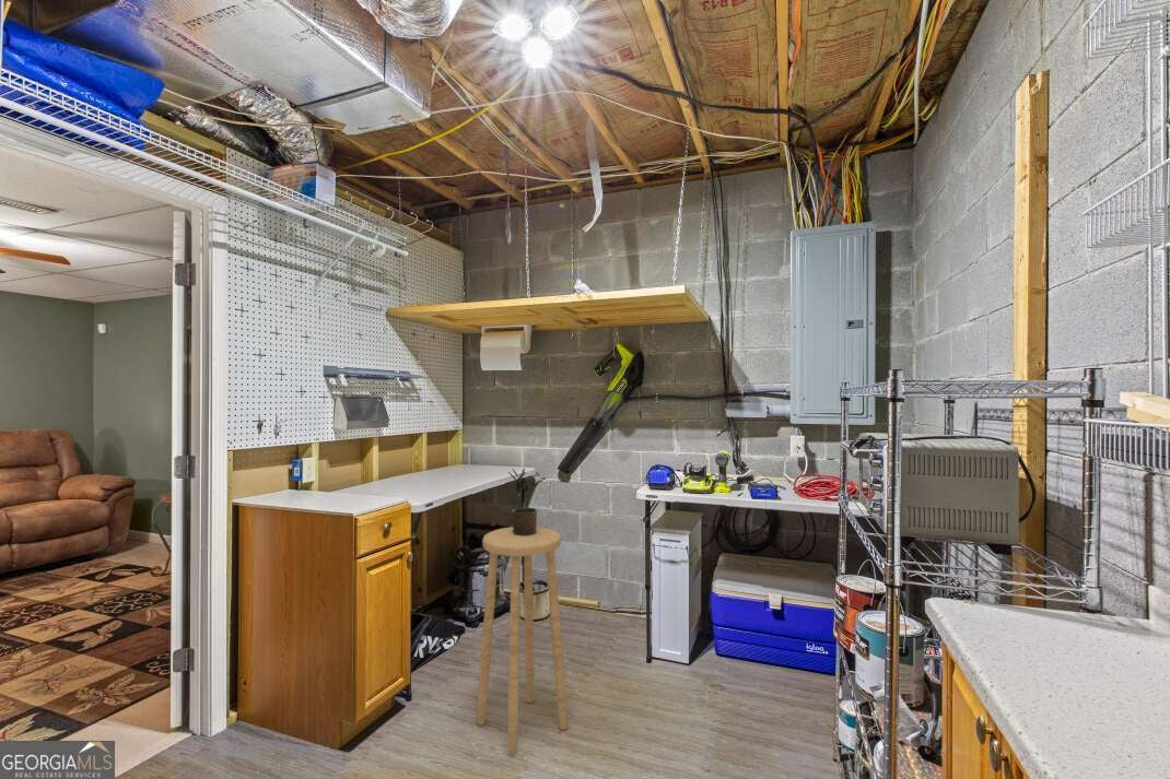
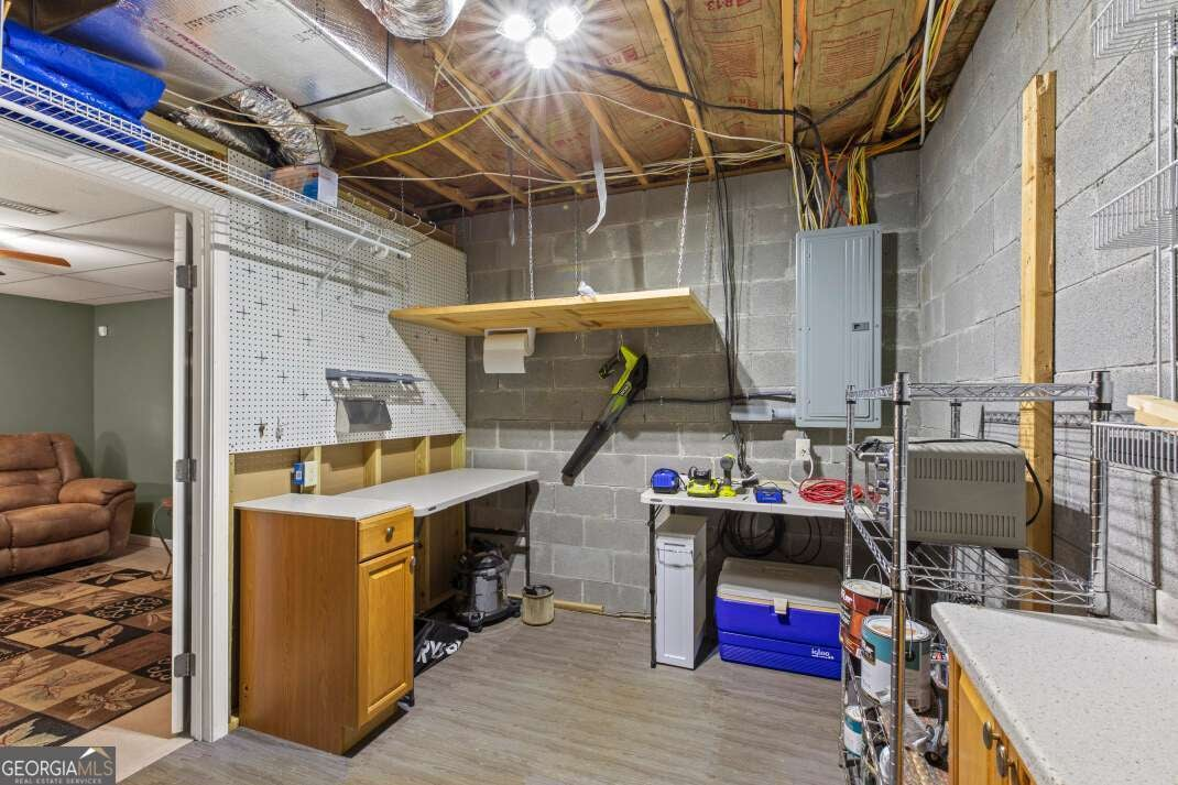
- potted plant [507,468,547,535]
- stool [476,526,569,758]
